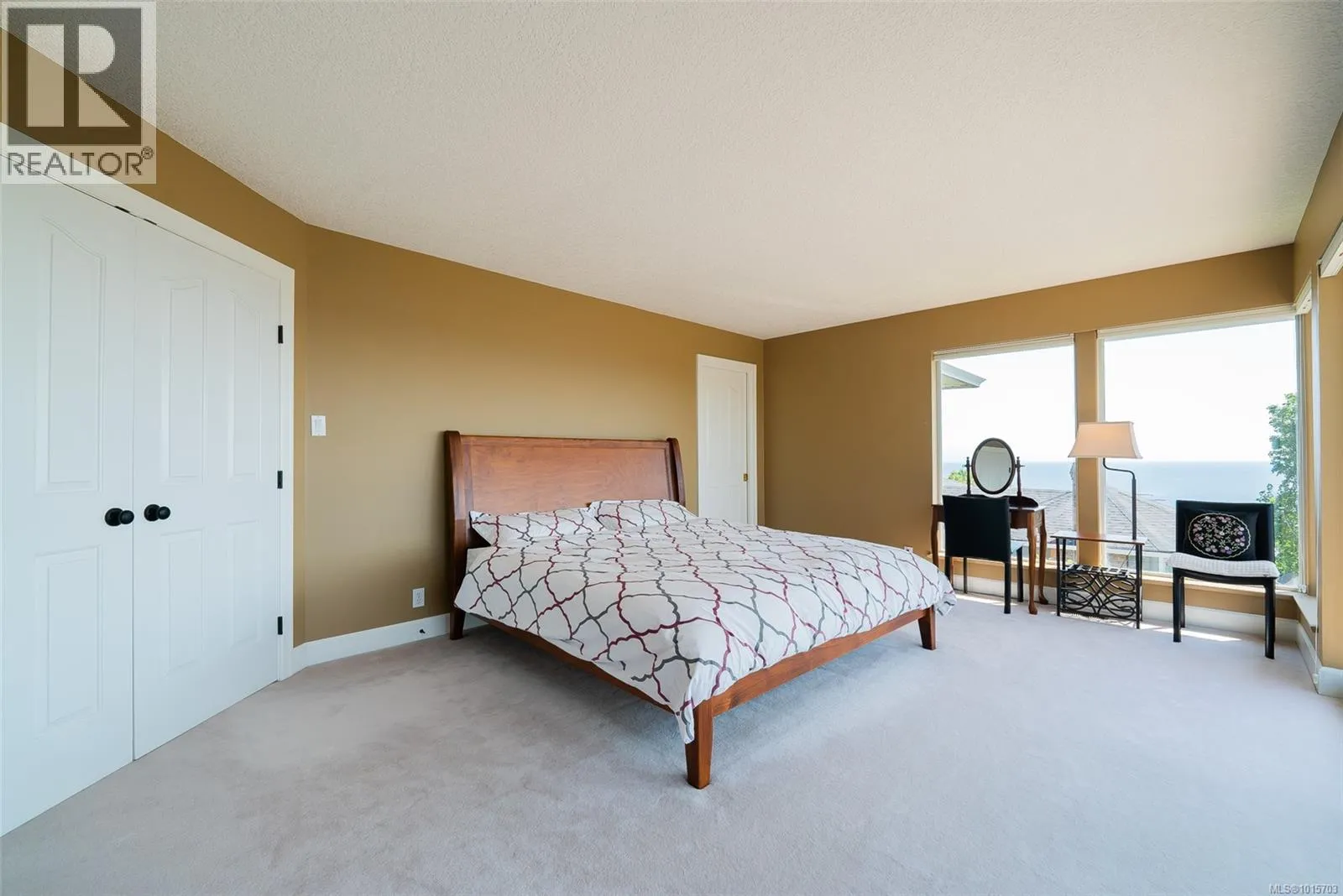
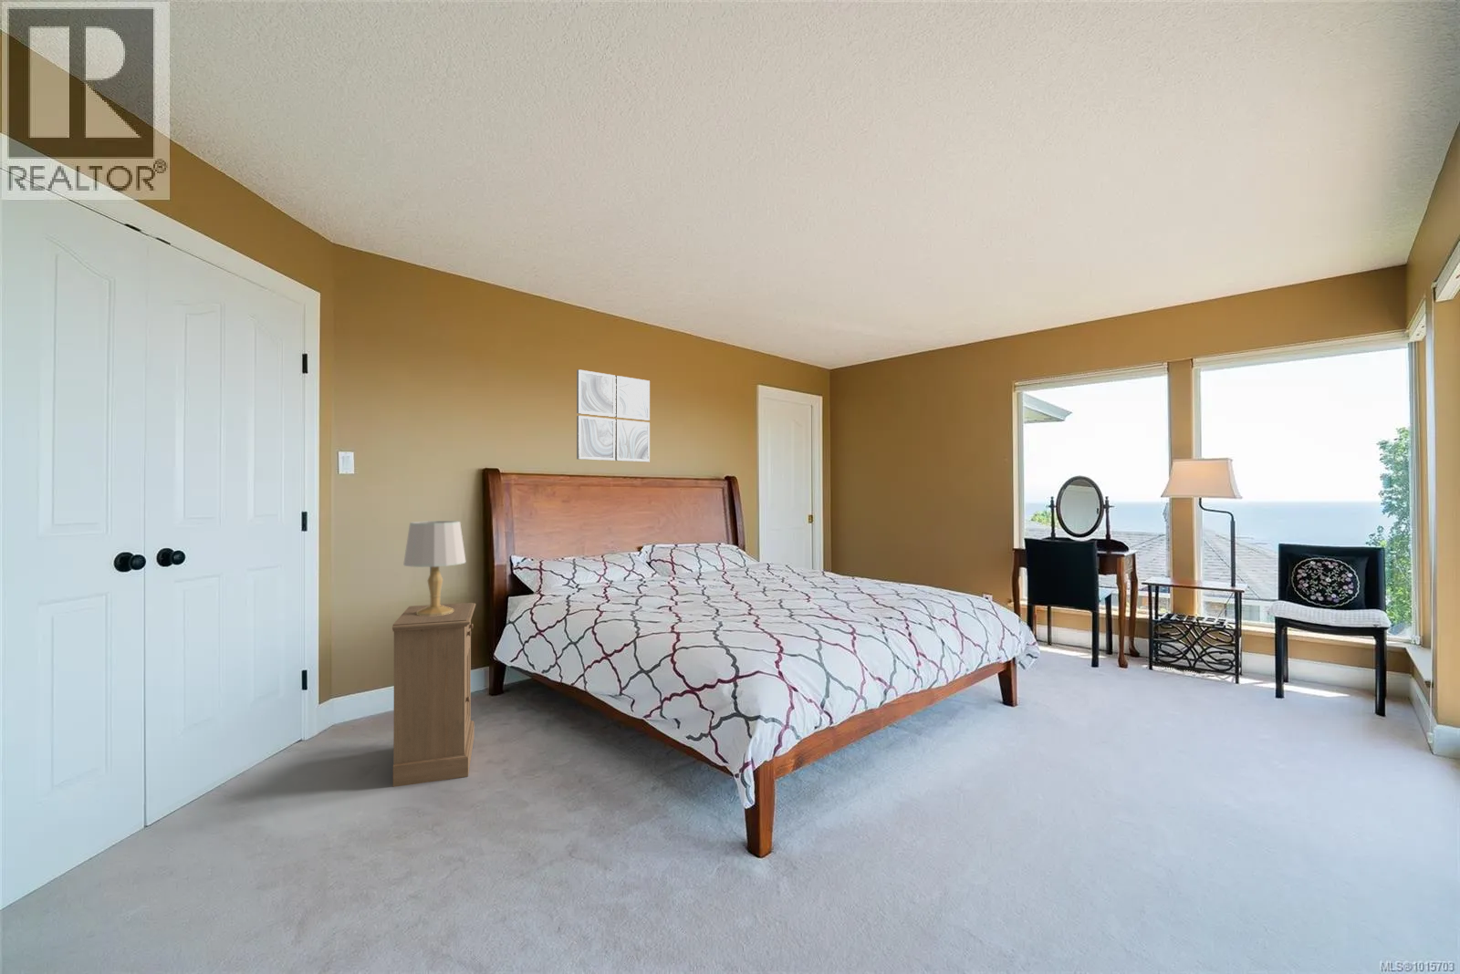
+ wall art [576,369,650,463]
+ cabinet [391,602,476,788]
+ table lamp [402,520,466,615]
